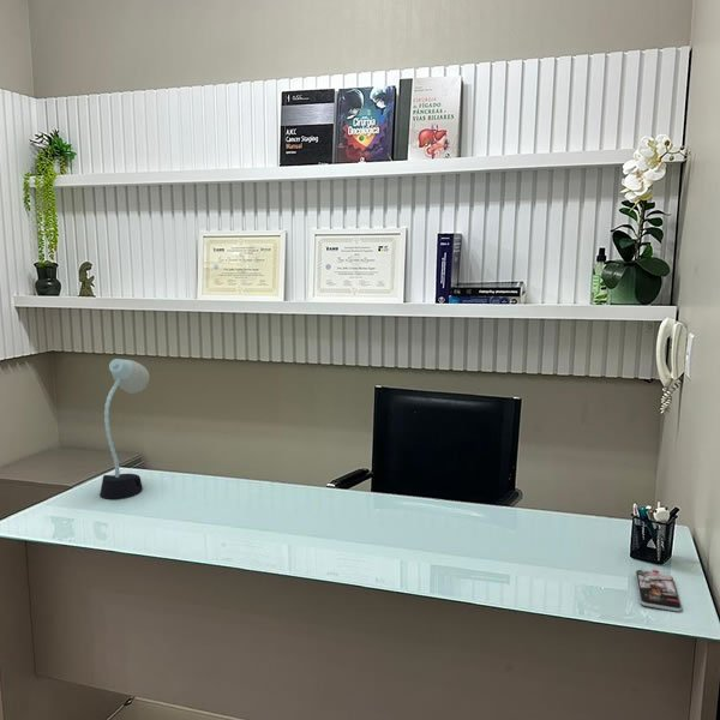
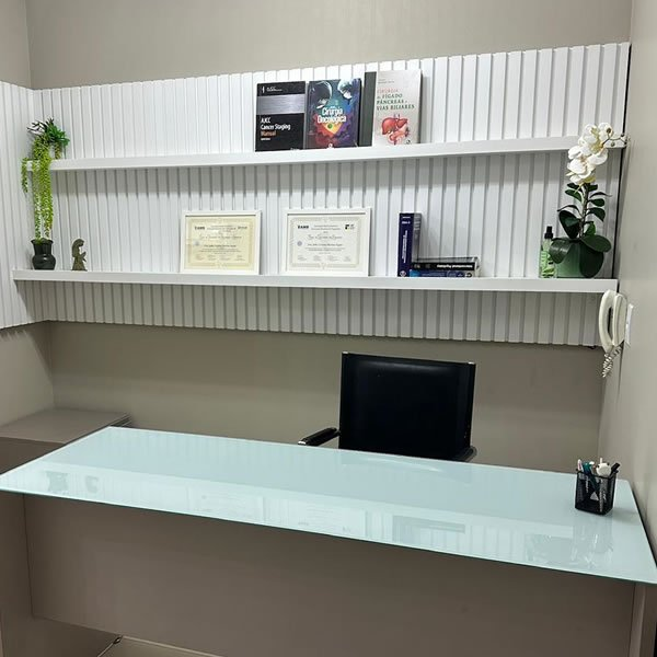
- desk lamp [98,358,150,500]
- smartphone [634,566,683,613]
